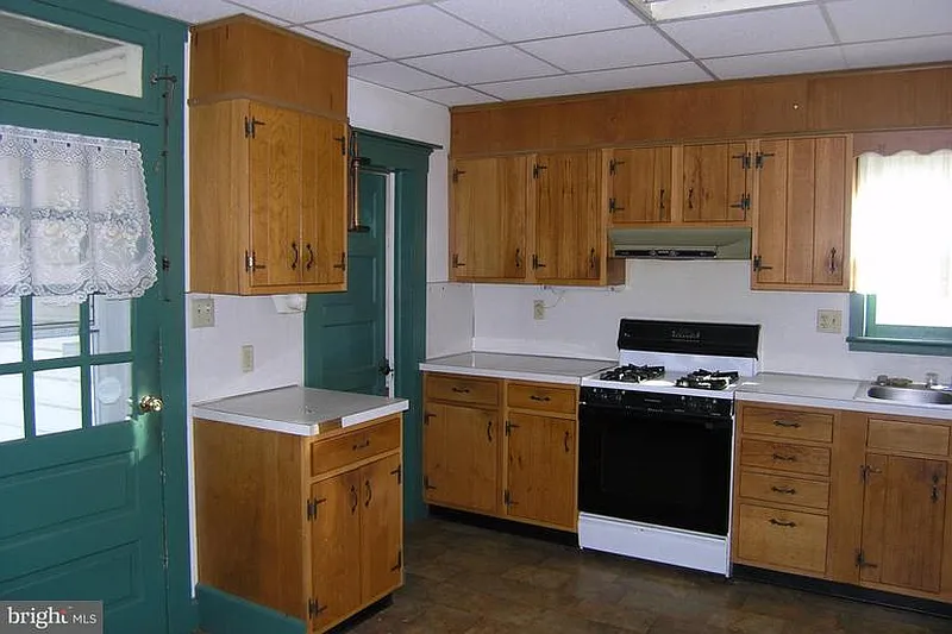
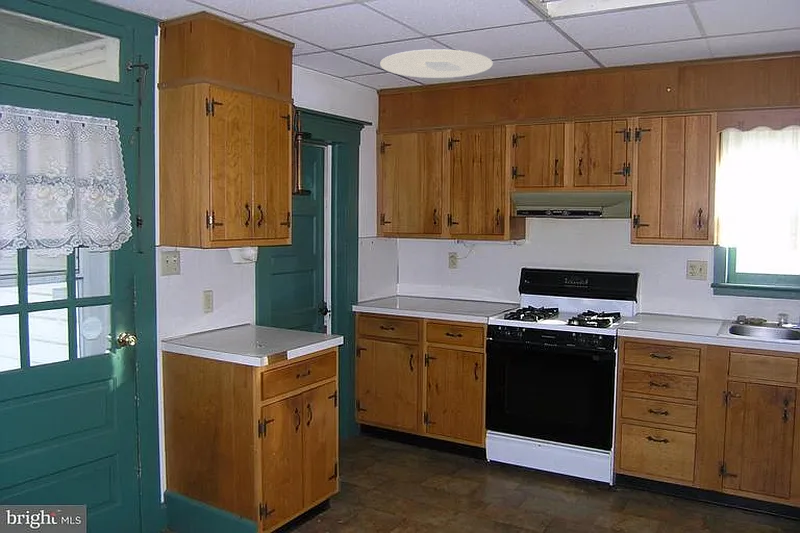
+ ceiling light [379,48,494,79]
